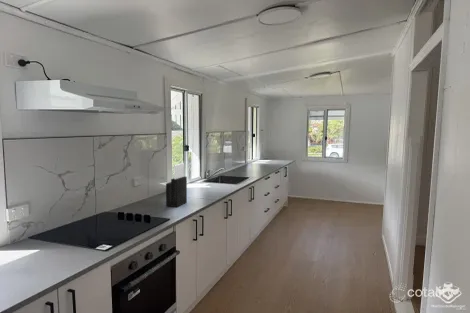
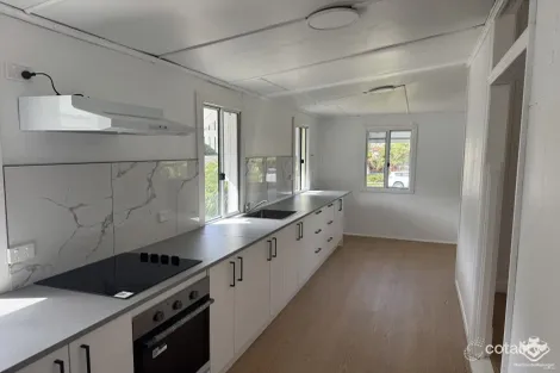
- knife block [165,162,188,208]
